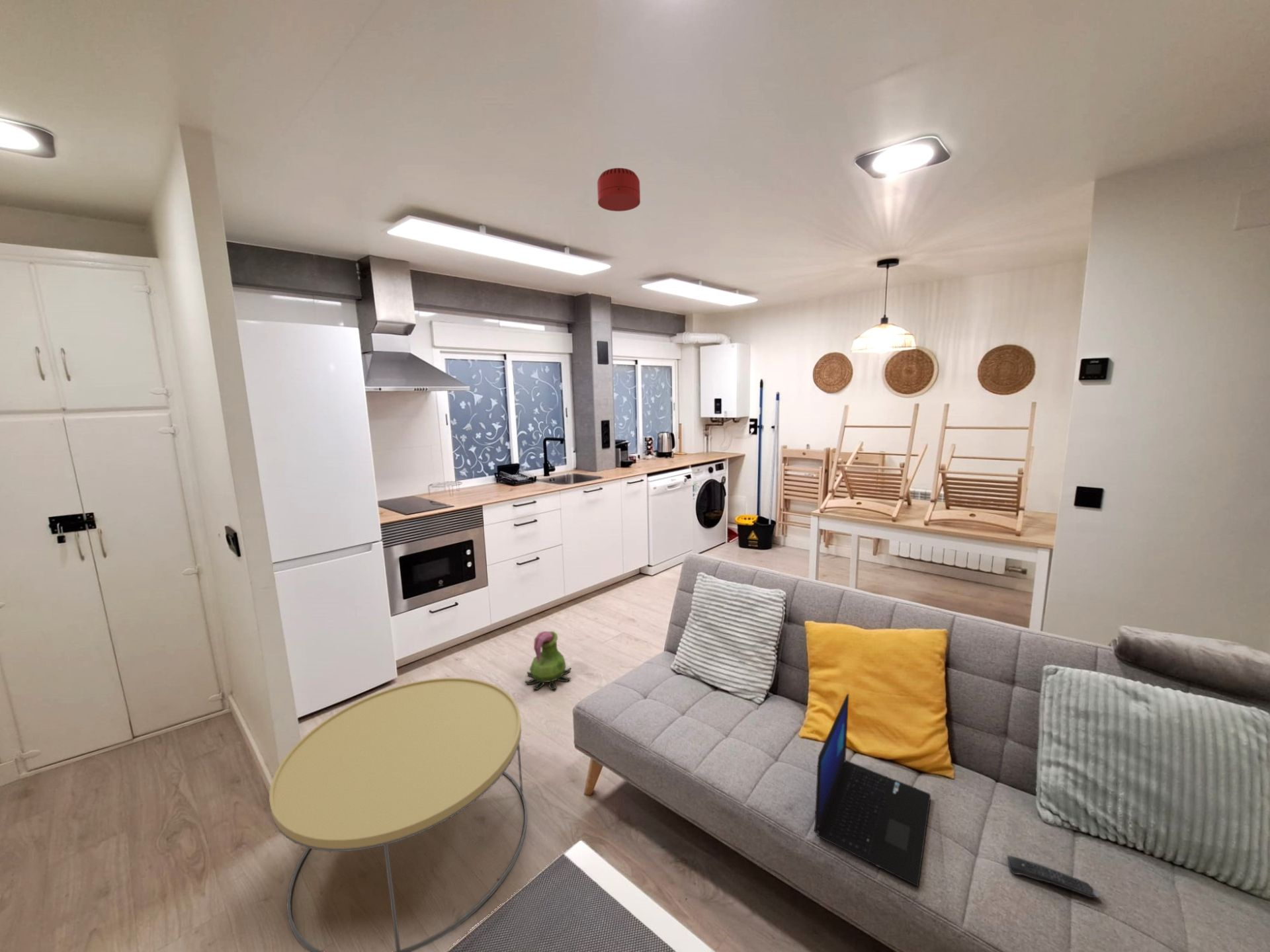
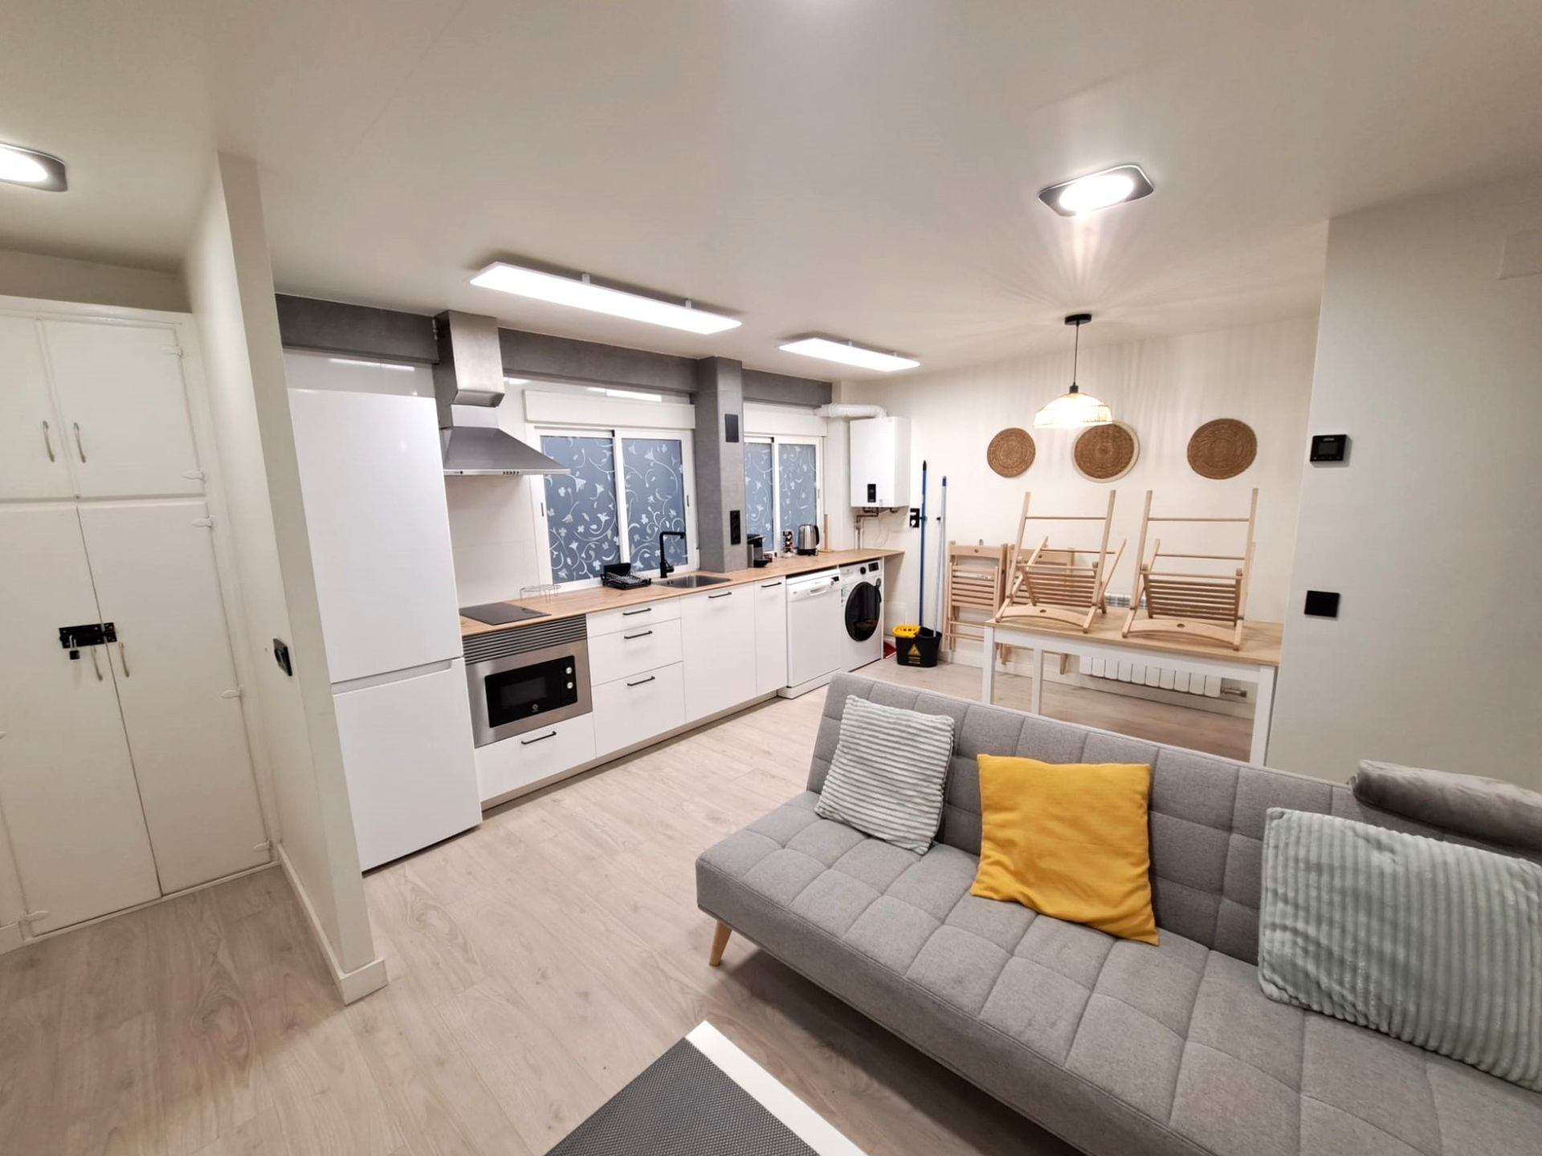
- laptop [814,694,931,887]
- decorative plant [524,631,572,690]
- remote control [1007,855,1100,898]
- smoke detector [597,167,641,212]
- coffee table [269,677,528,952]
